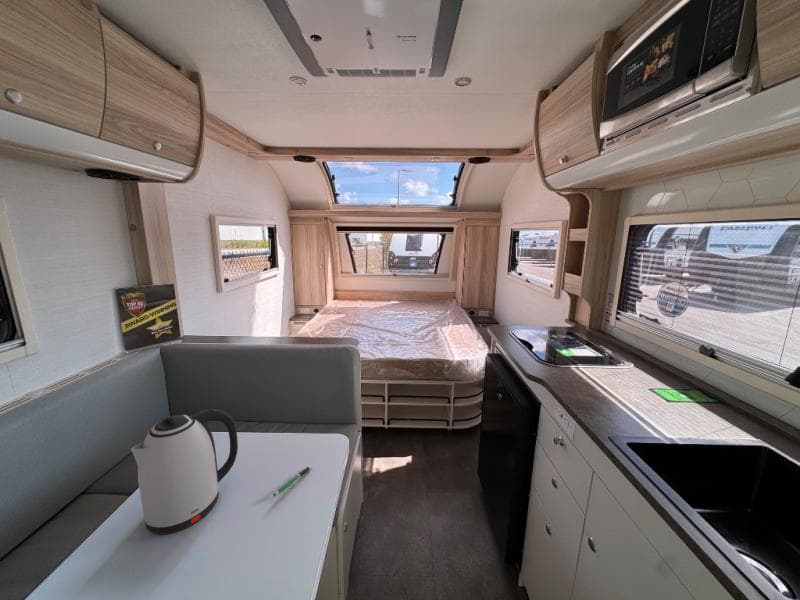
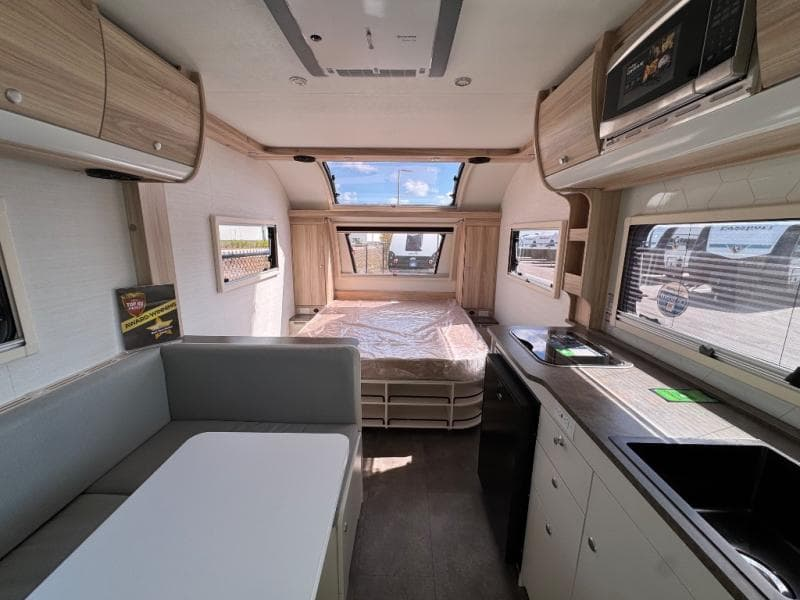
- pen [272,464,313,497]
- kettle [130,407,239,535]
